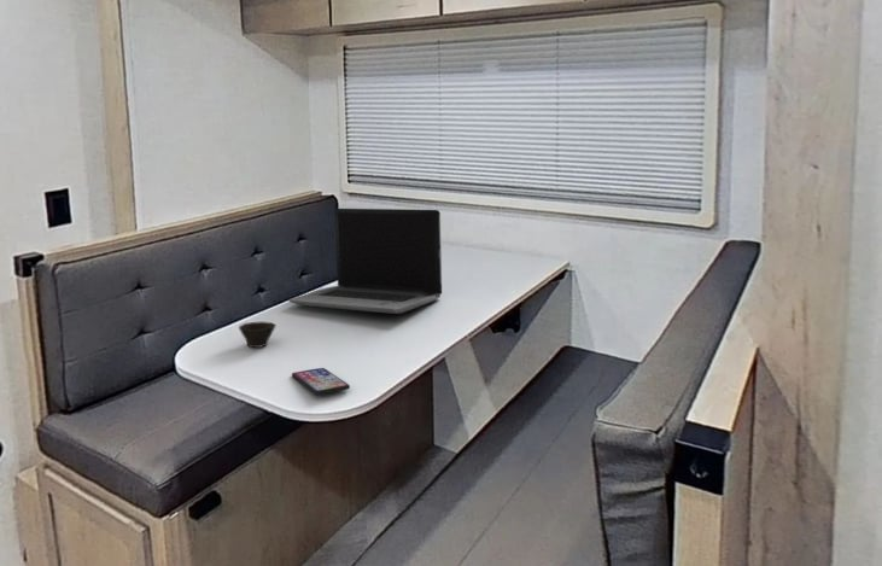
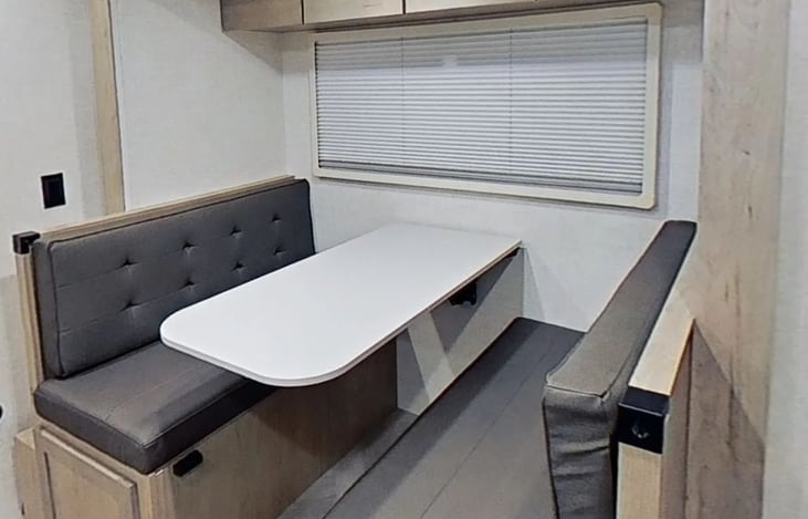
- cup [238,320,278,349]
- smartphone [291,367,351,396]
- laptop computer [288,208,443,315]
